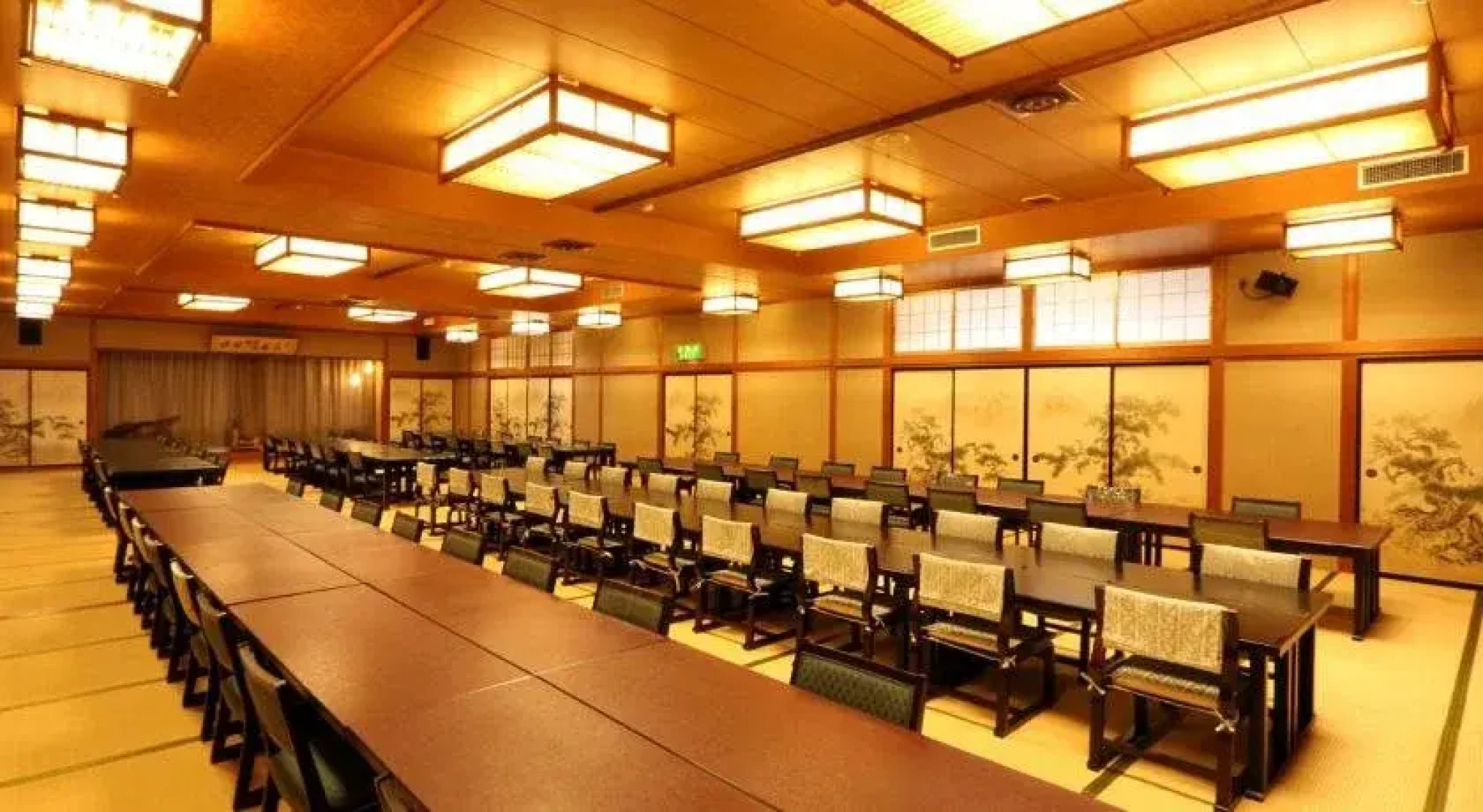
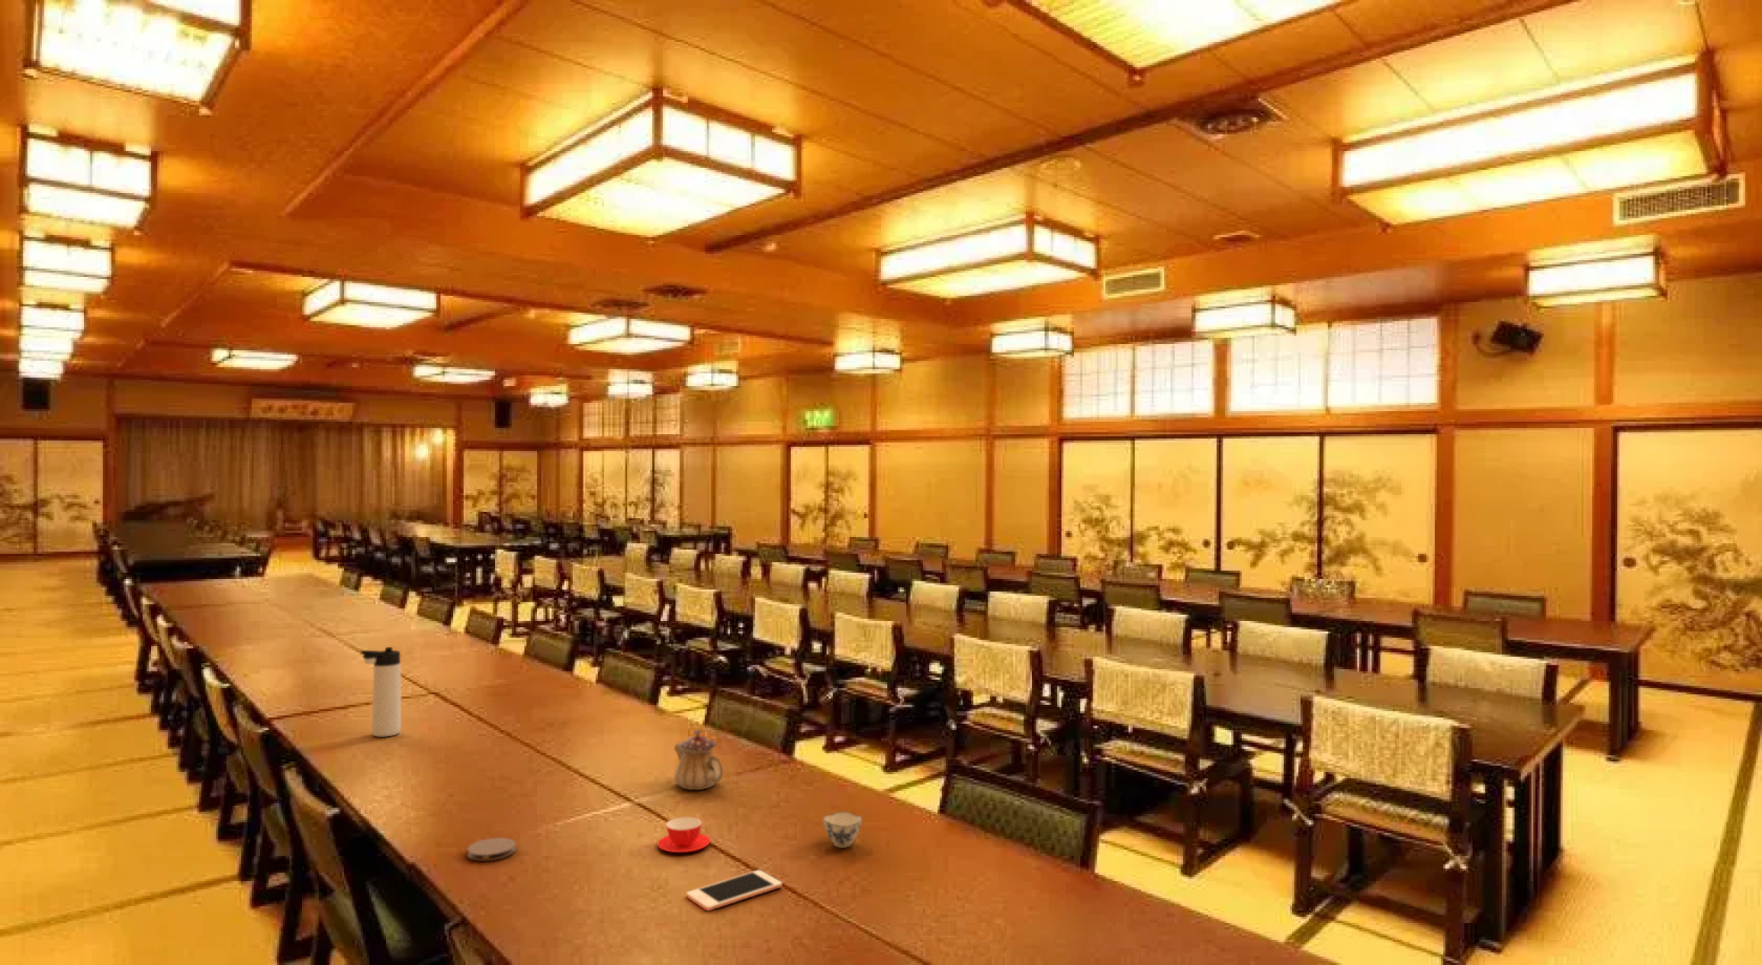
+ chinaware [822,811,863,849]
+ teacup [657,815,712,853]
+ coaster [467,837,517,863]
+ teapot [672,729,724,790]
+ cell phone [686,870,783,912]
+ thermos bottle [359,647,402,738]
